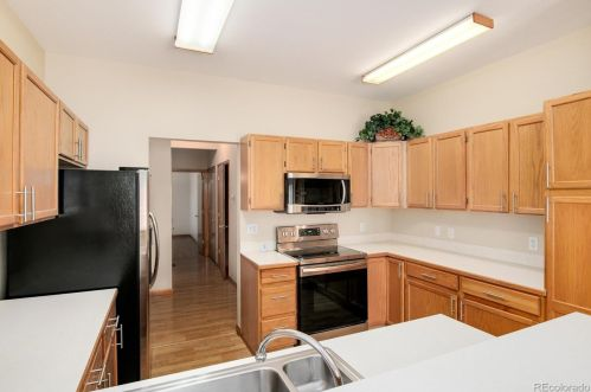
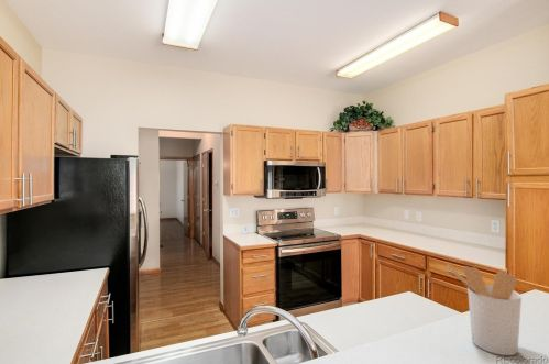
+ utensil holder [446,263,523,356]
